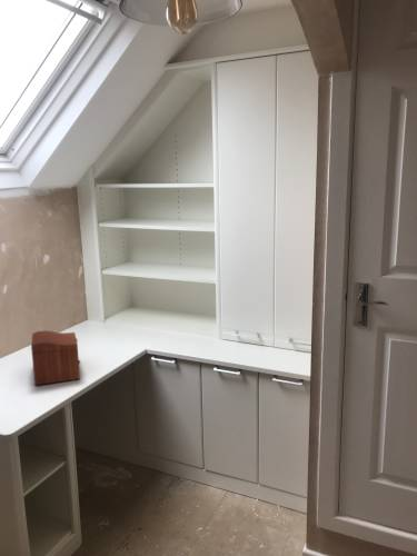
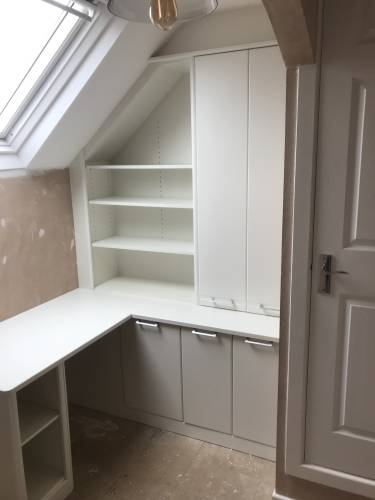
- sewing box [30,329,81,386]
